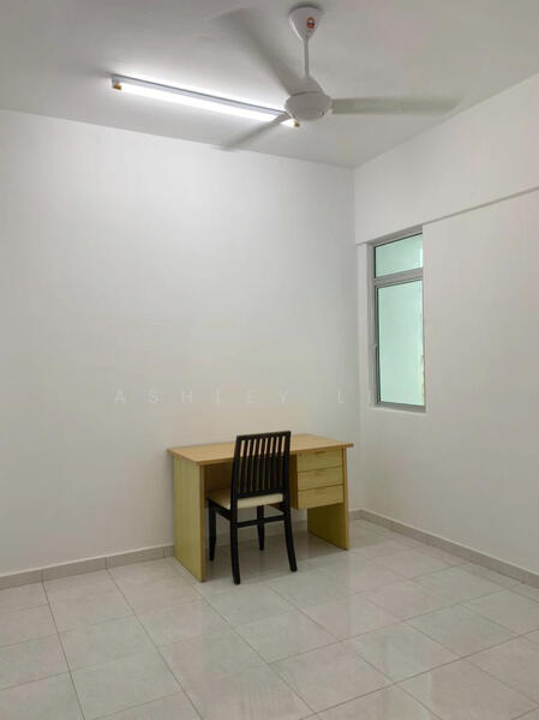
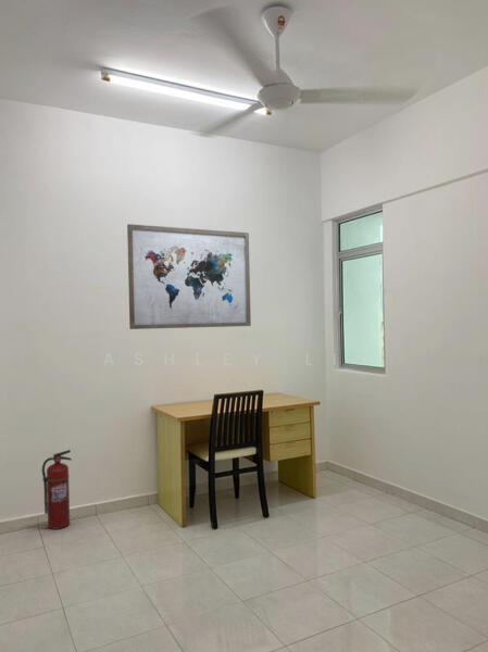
+ wall art [126,223,252,330]
+ fire extinguisher [41,449,73,530]
